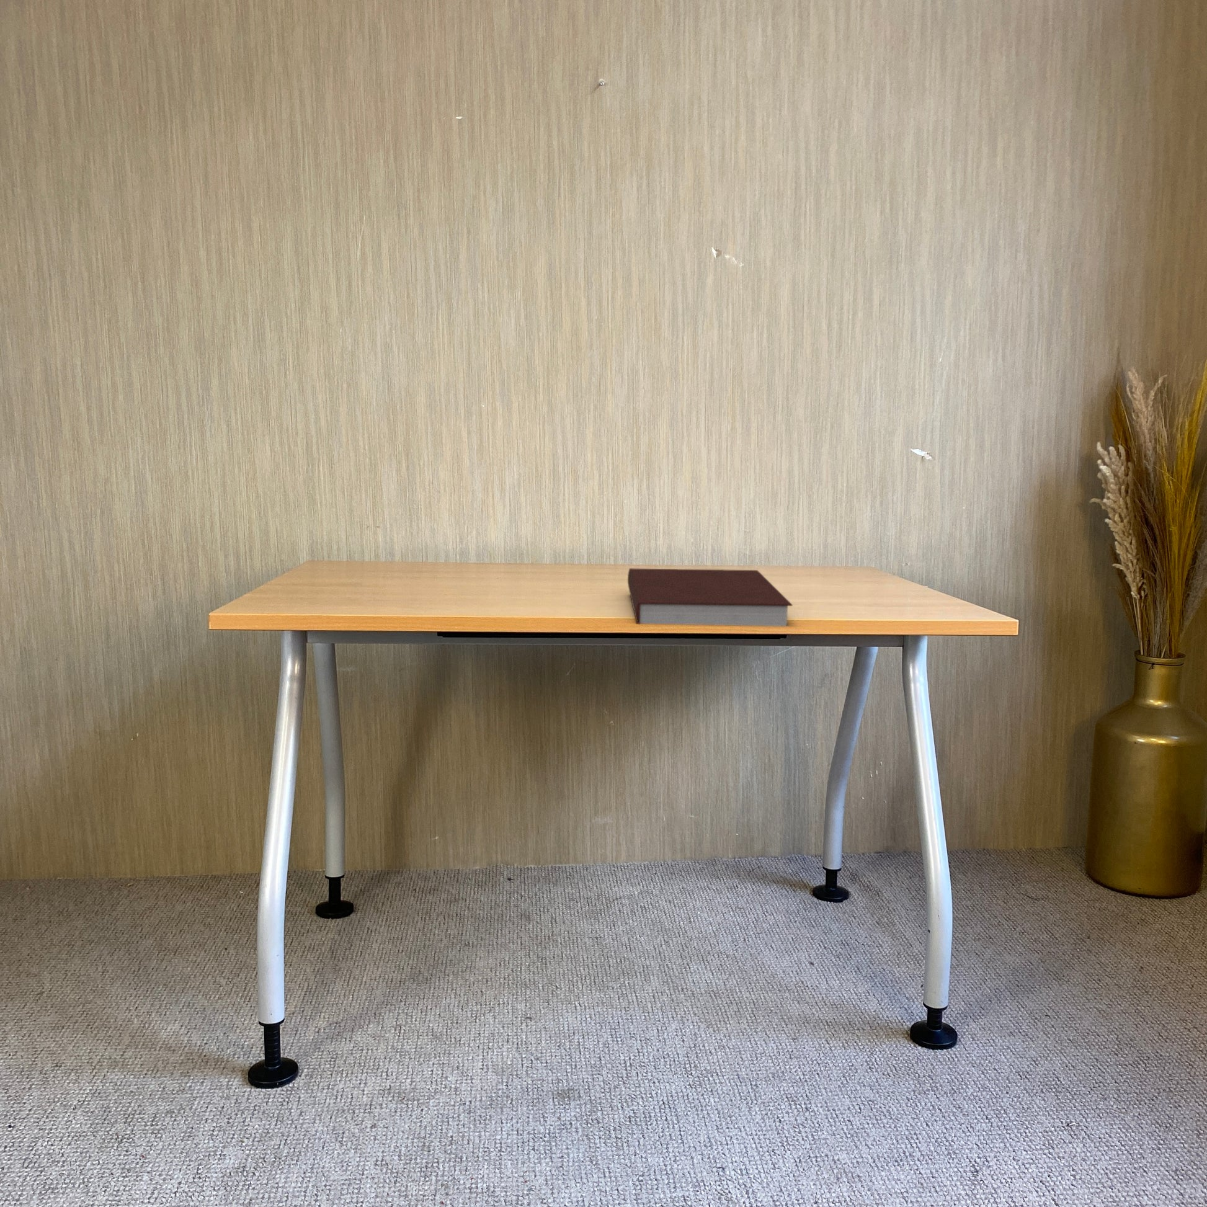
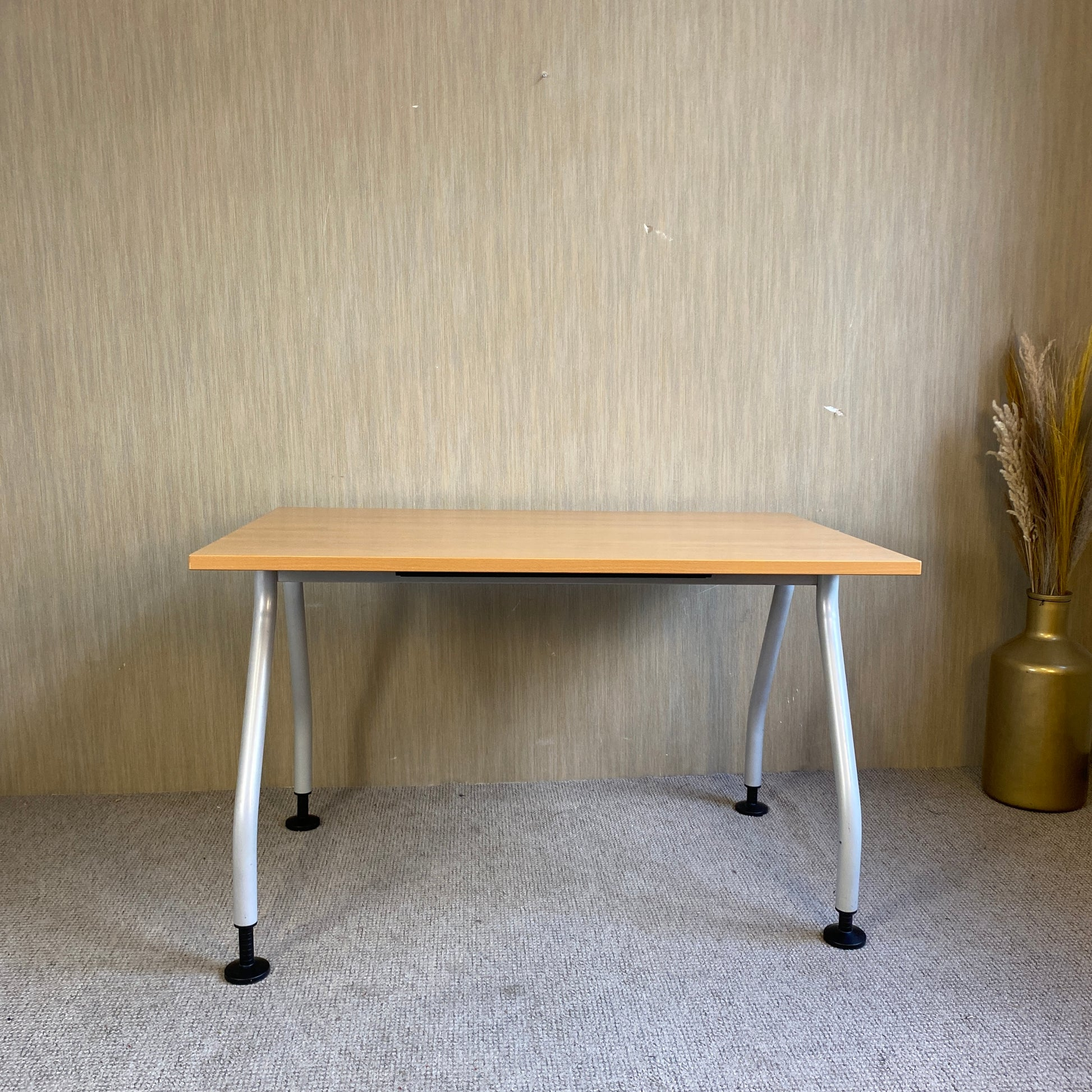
- notebook [627,567,794,627]
